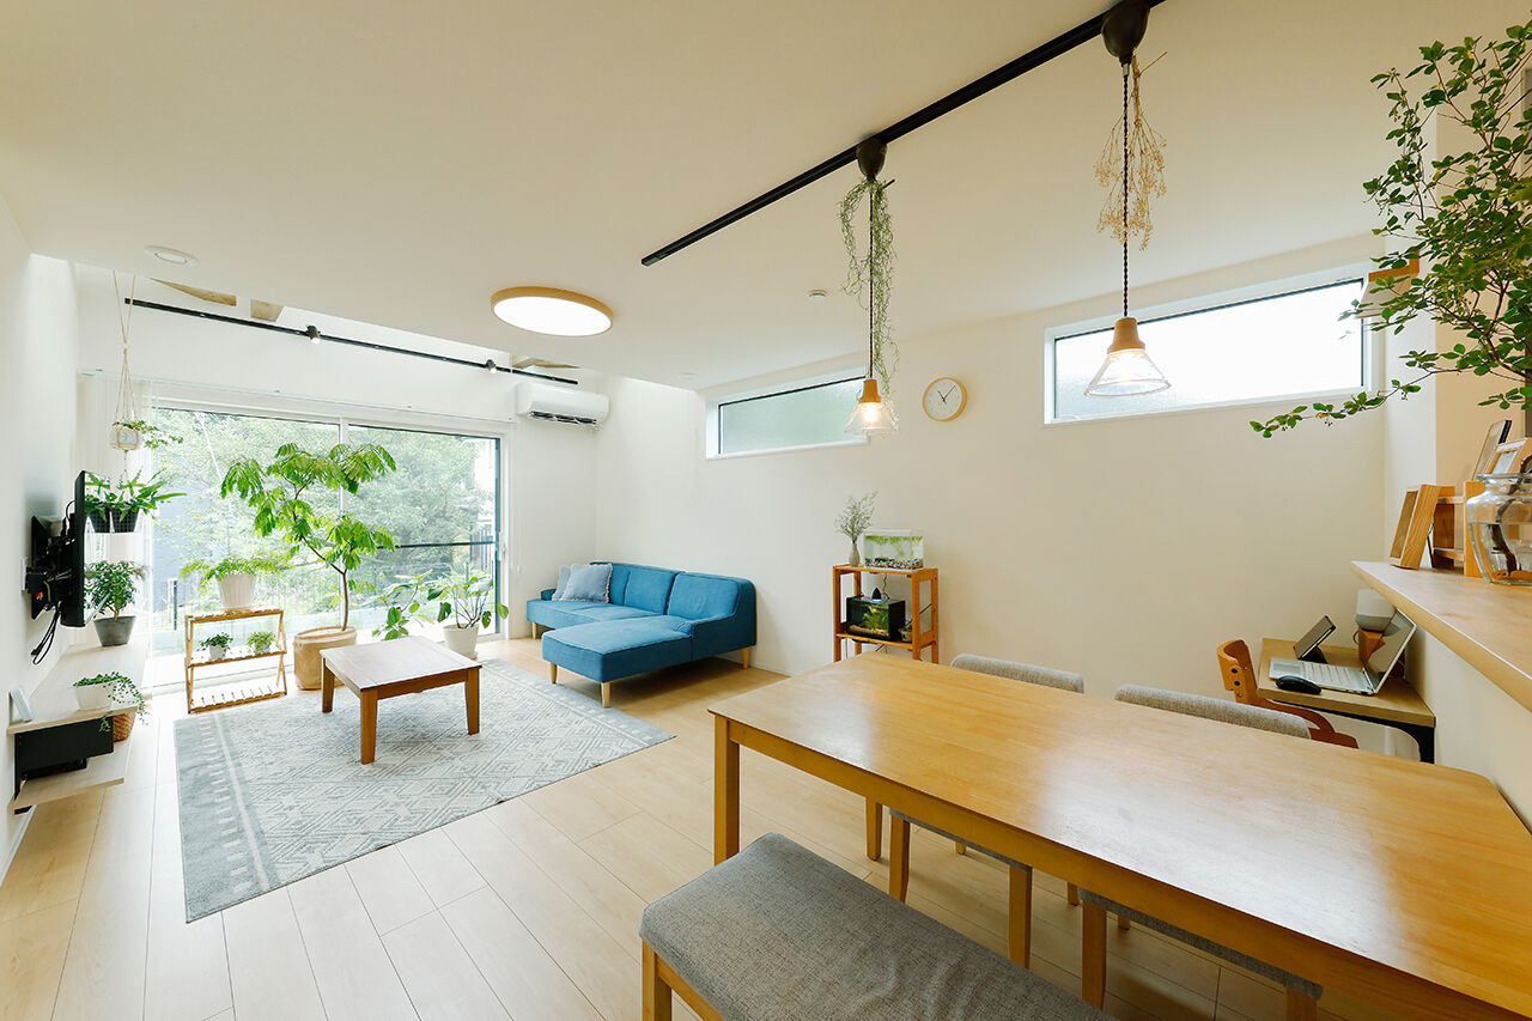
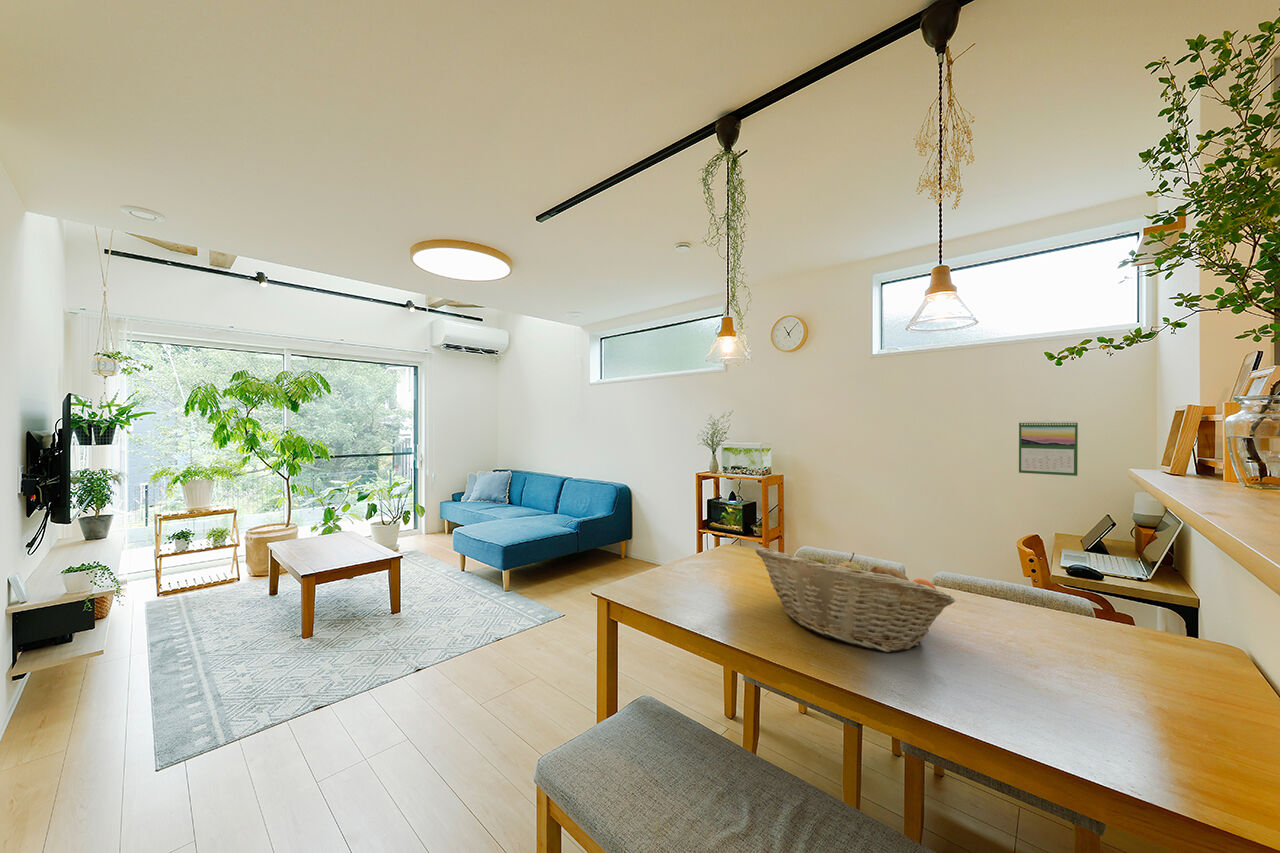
+ calendar [1018,419,1079,477]
+ fruit basket [754,546,956,653]
